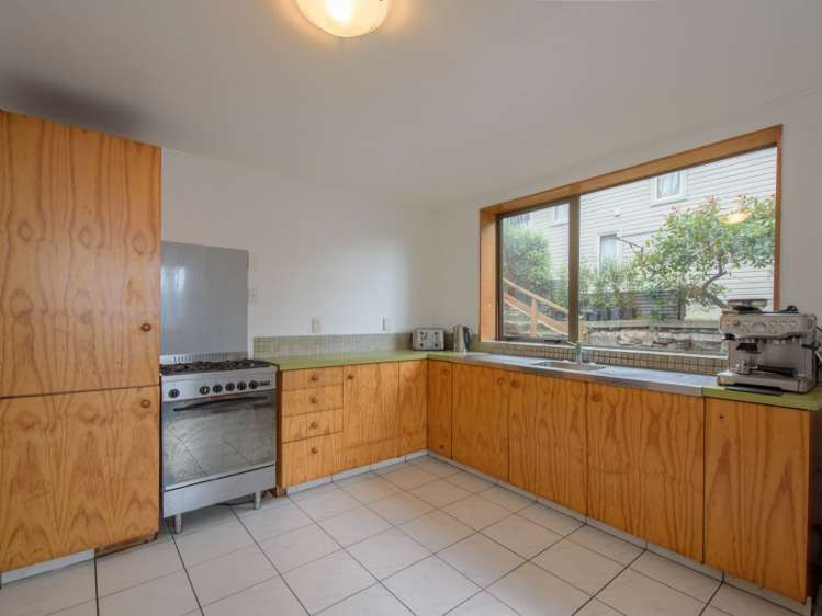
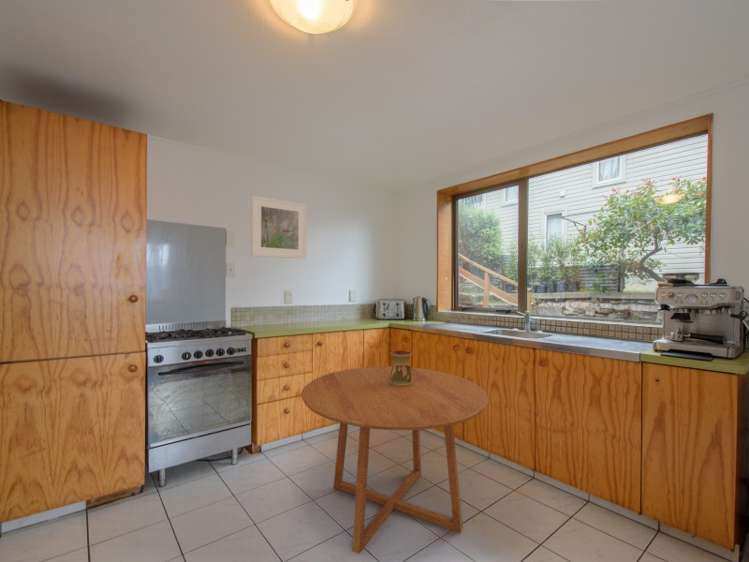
+ oil burner [389,350,413,387]
+ dining table [300,366,489,555]
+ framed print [250,195,308,260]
